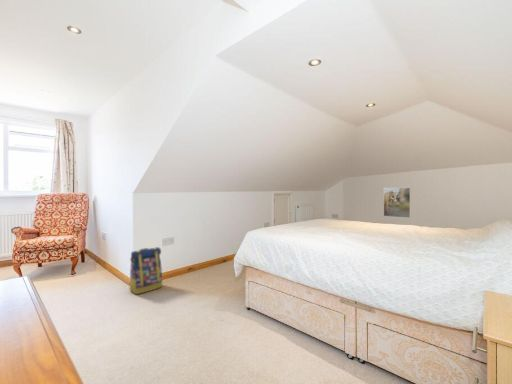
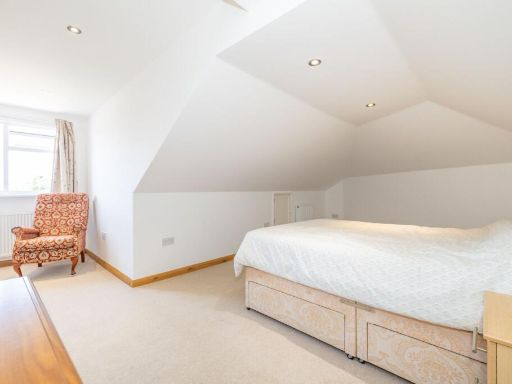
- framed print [383,187,411,219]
- backpack [129,246,163,295]
